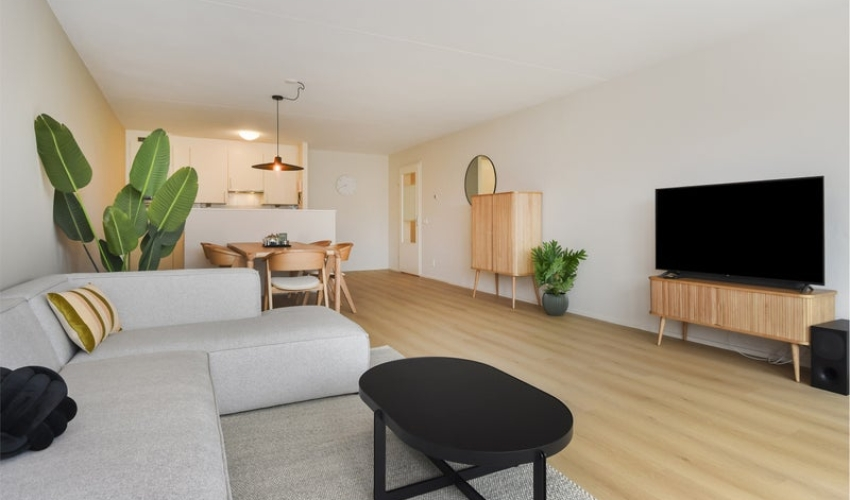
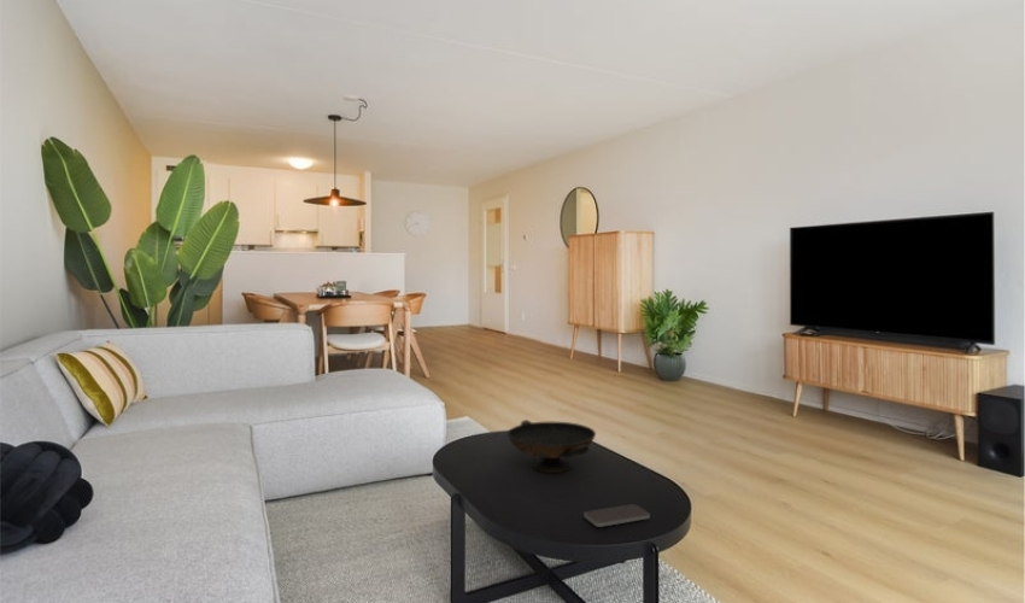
+ decorative bowl [506,418,597,474]
+ smartphone [582,503,651,528]
